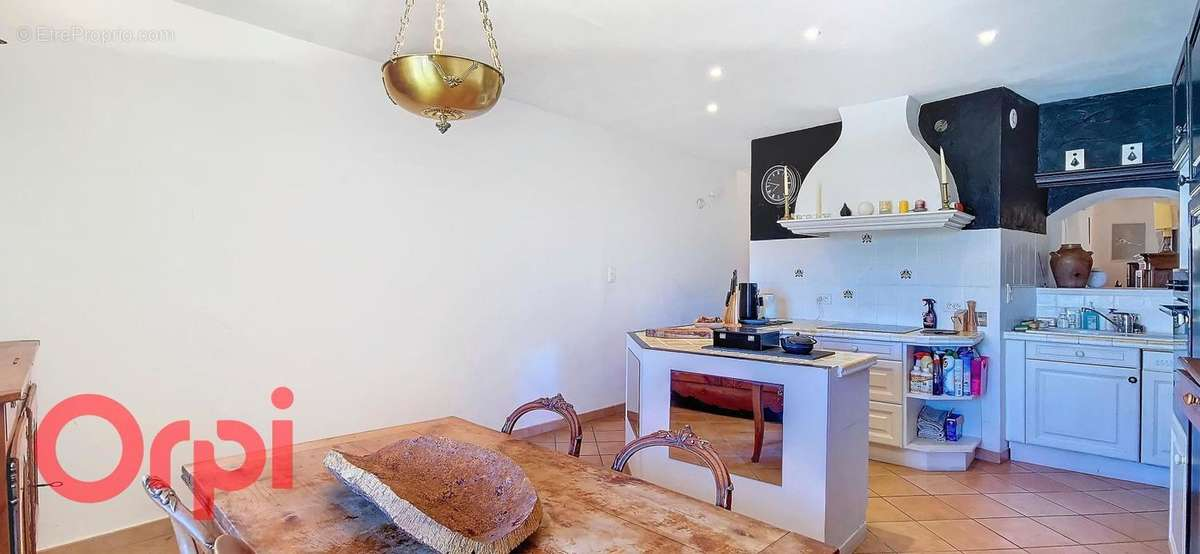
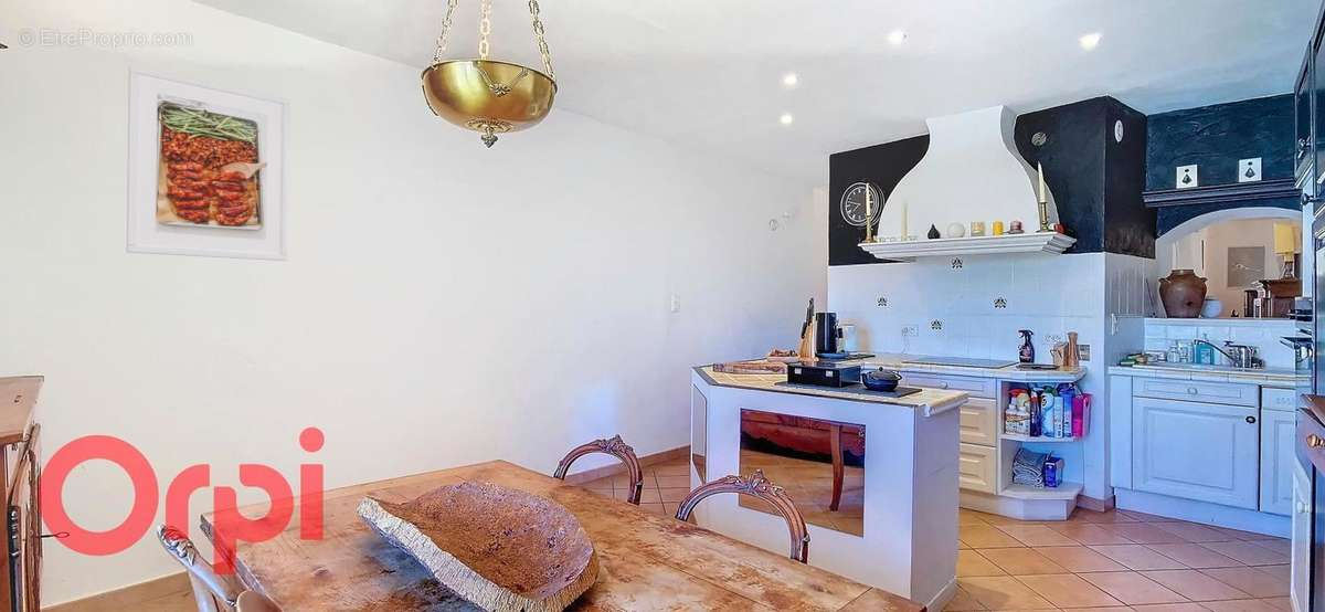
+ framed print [126,64,290,262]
